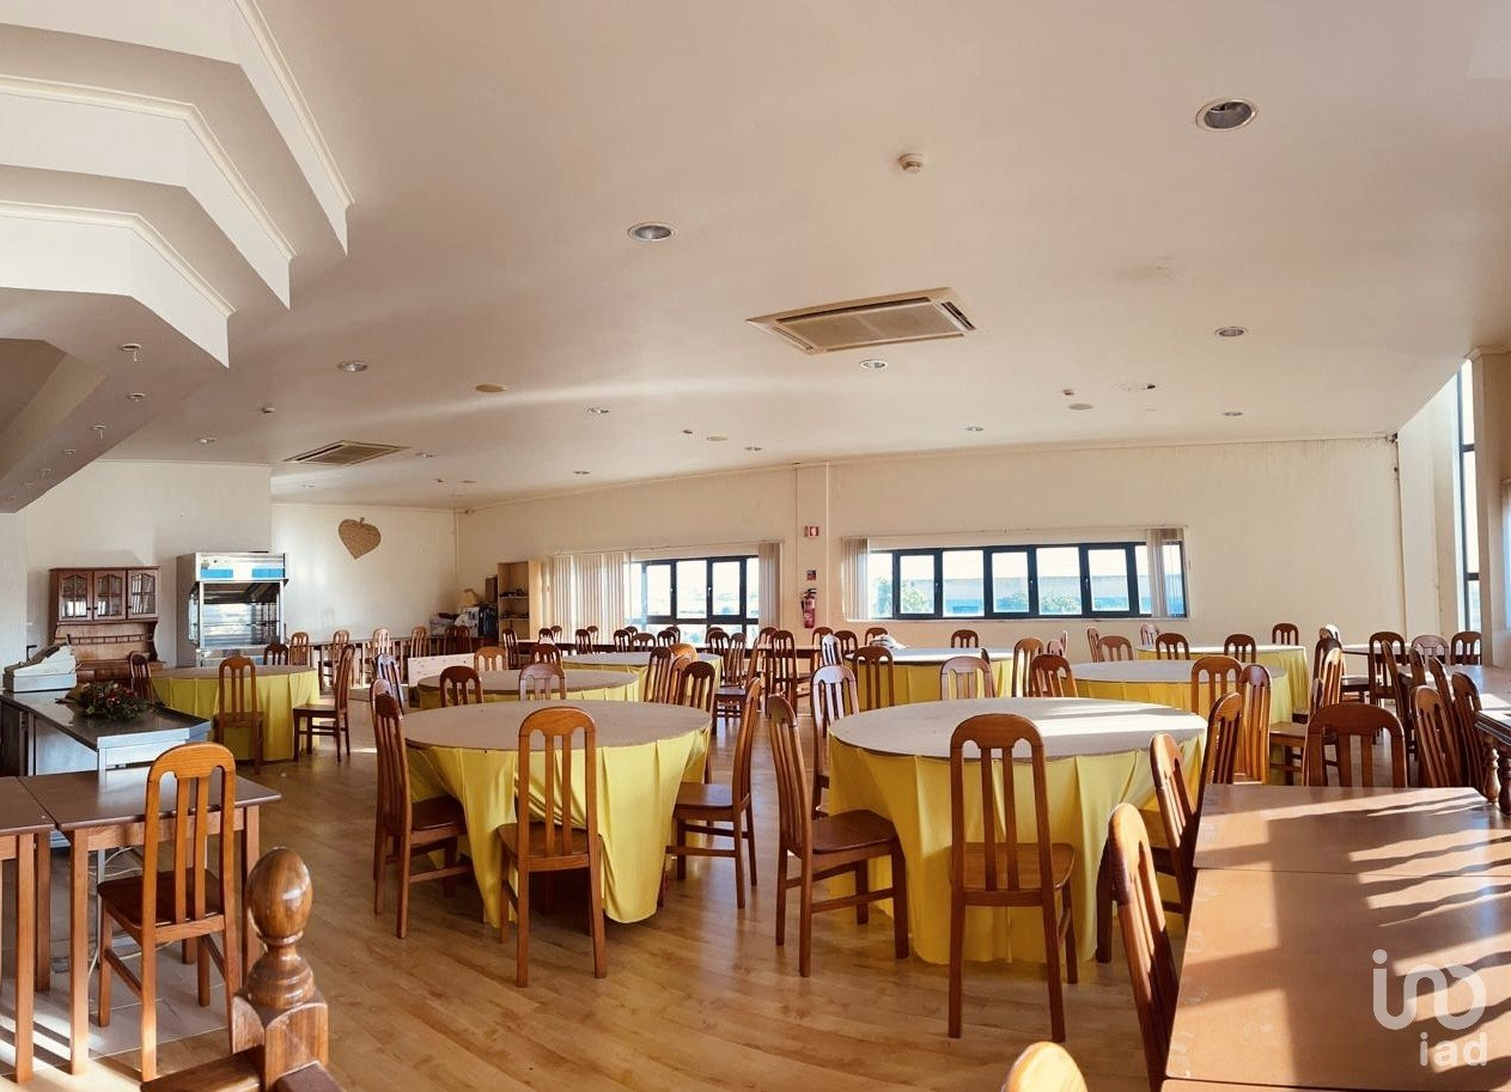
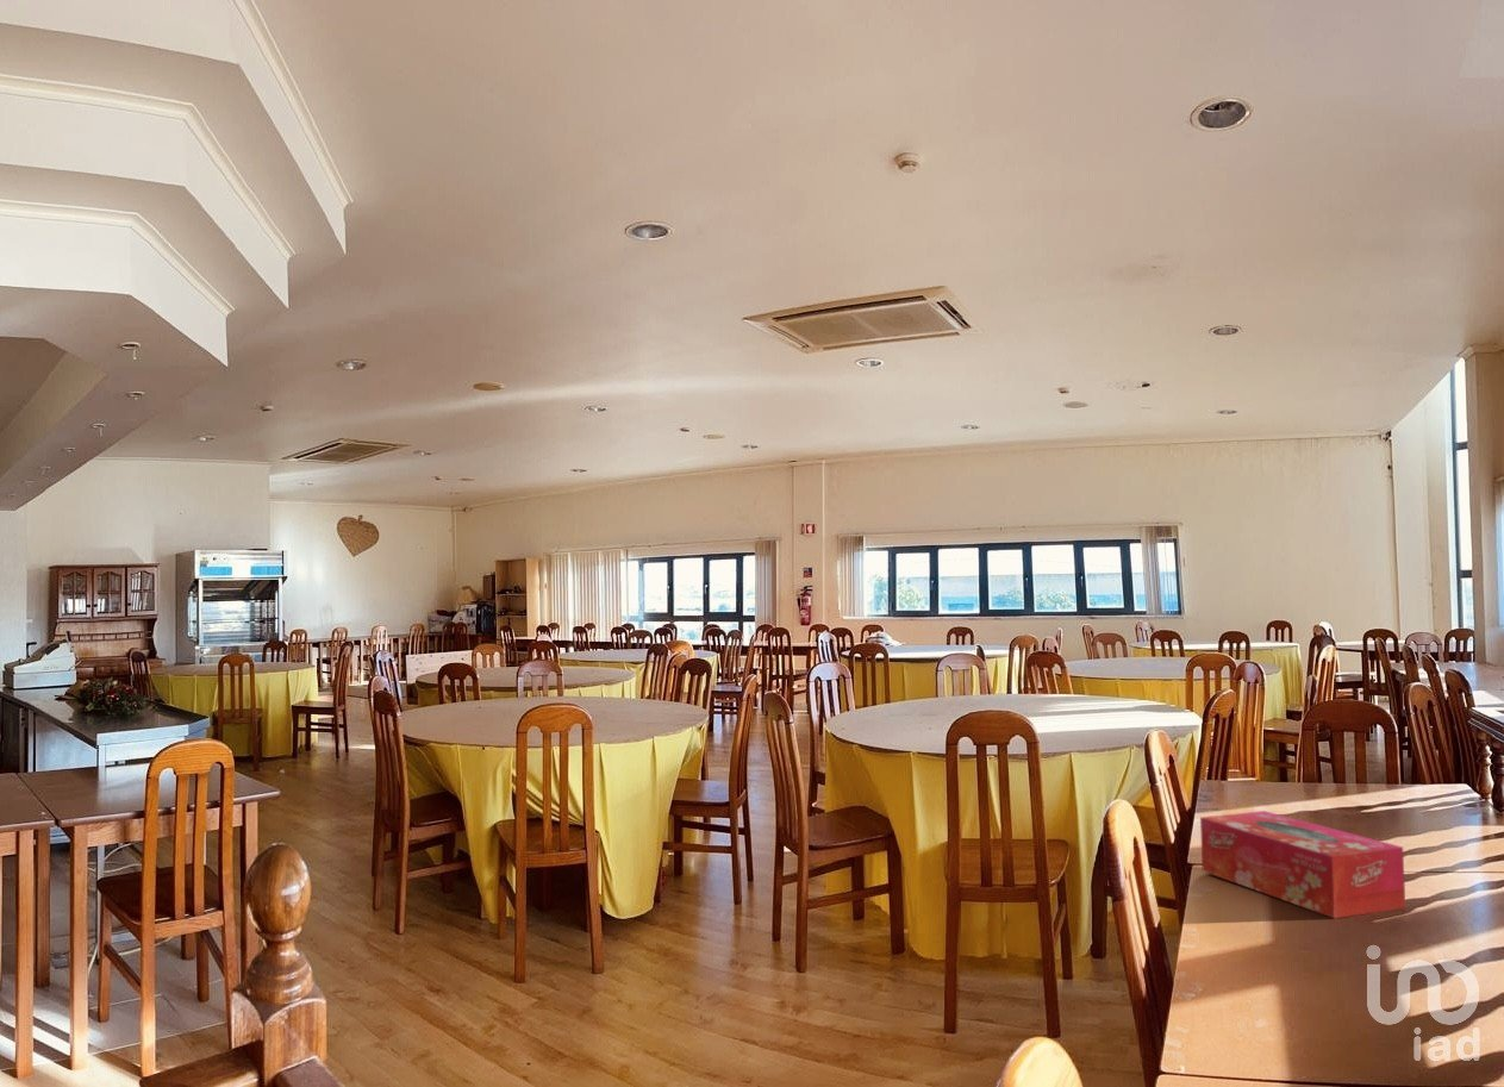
+ tissue box [1199,810,1406,919]
